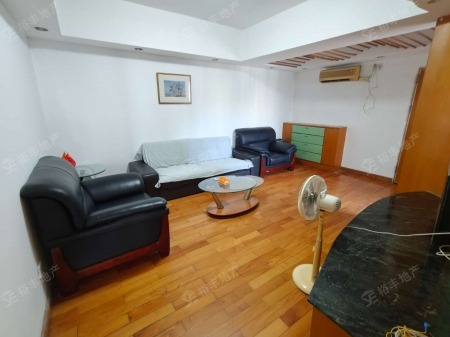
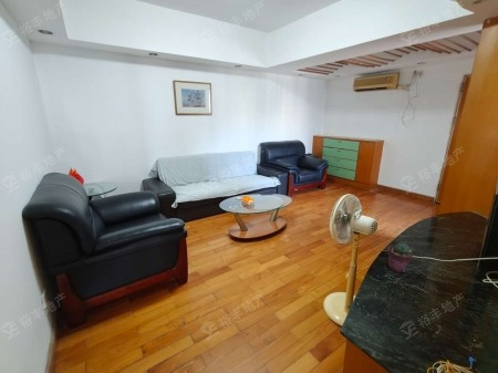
+ potted succulent [386,241,414,273]
